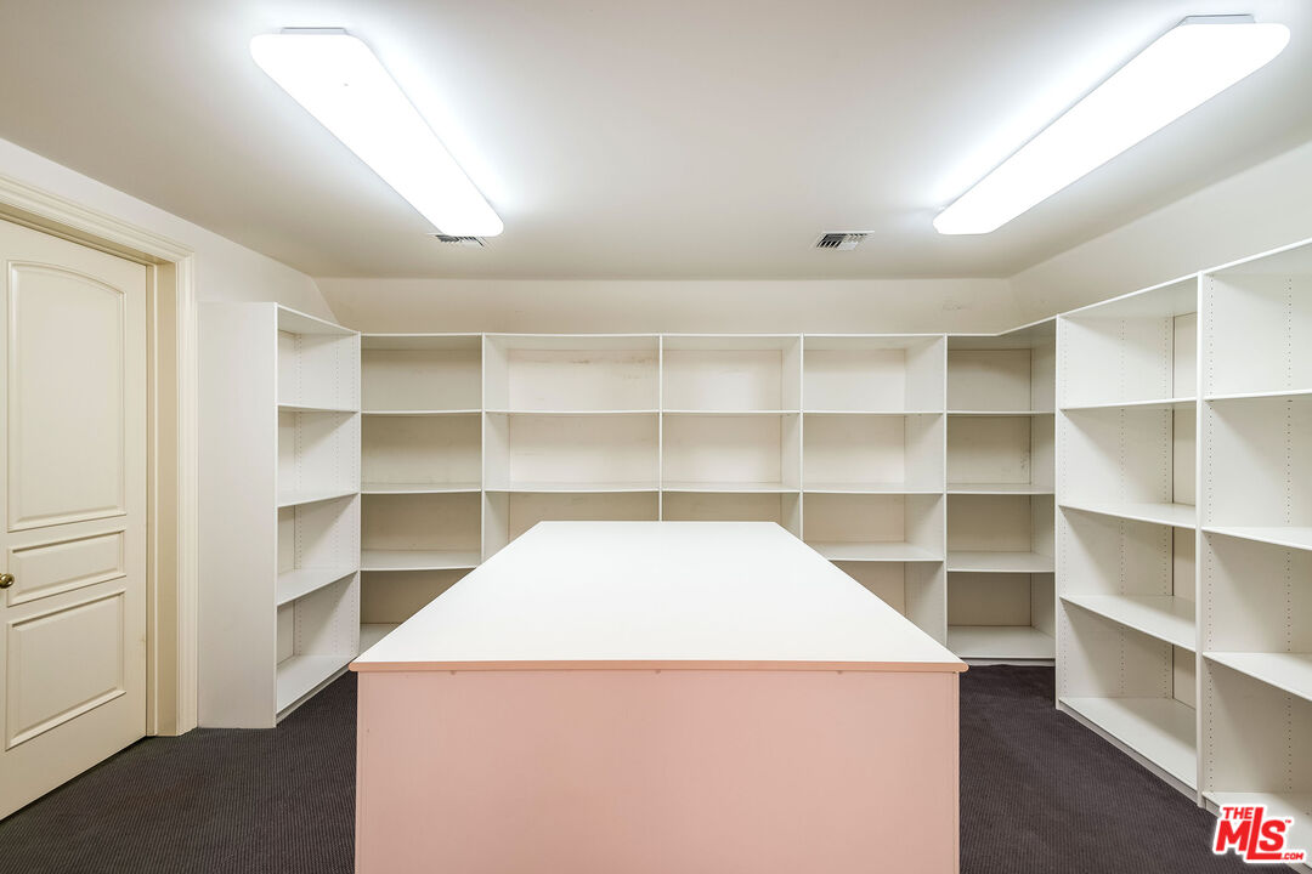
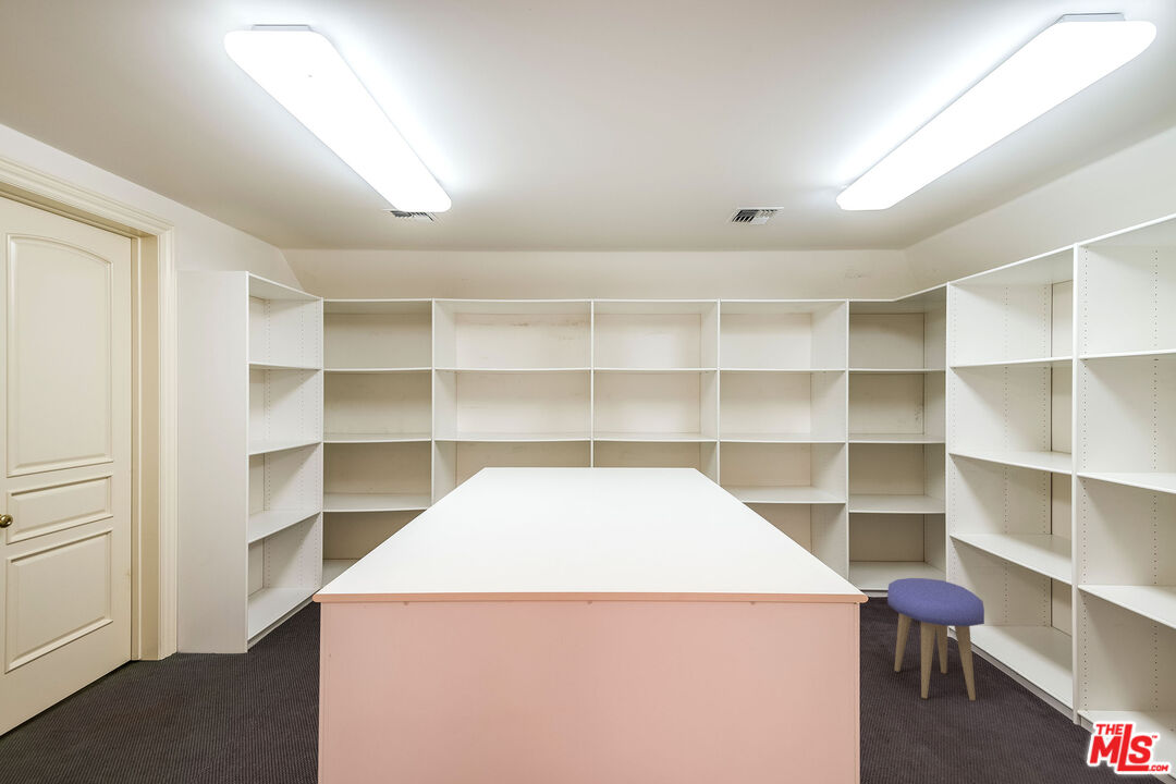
+ stool [886,577,985,701]
